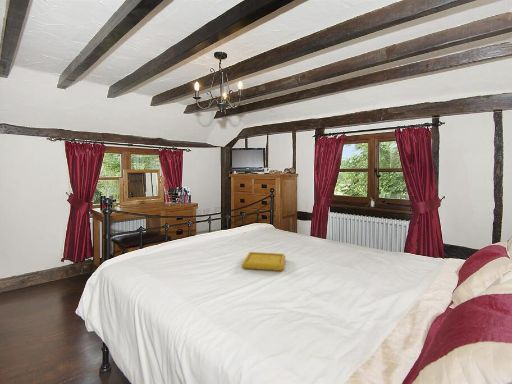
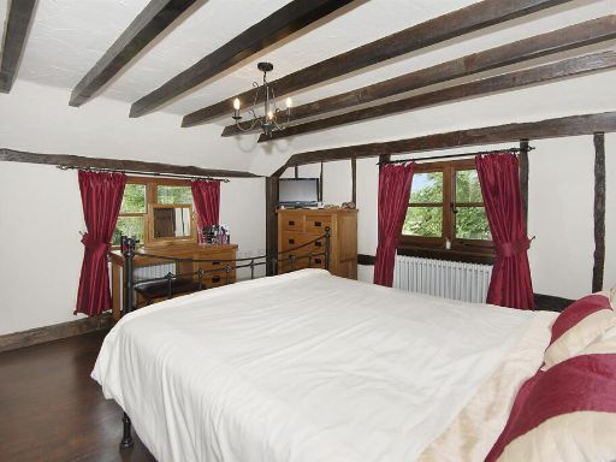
- serving tray [240,251,286,272]
